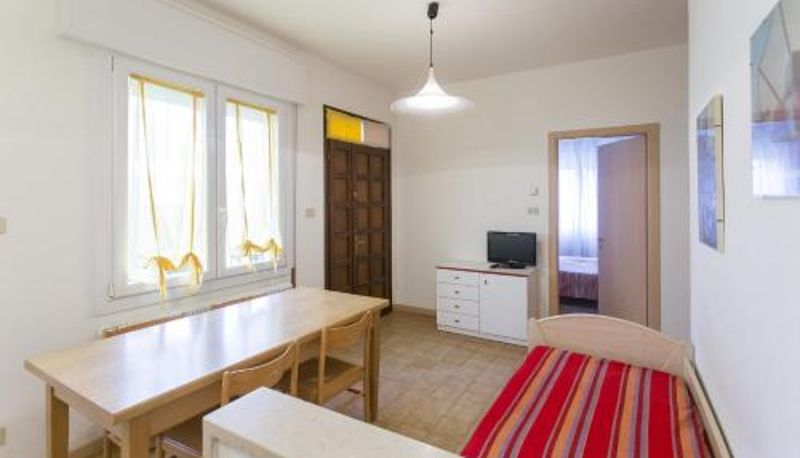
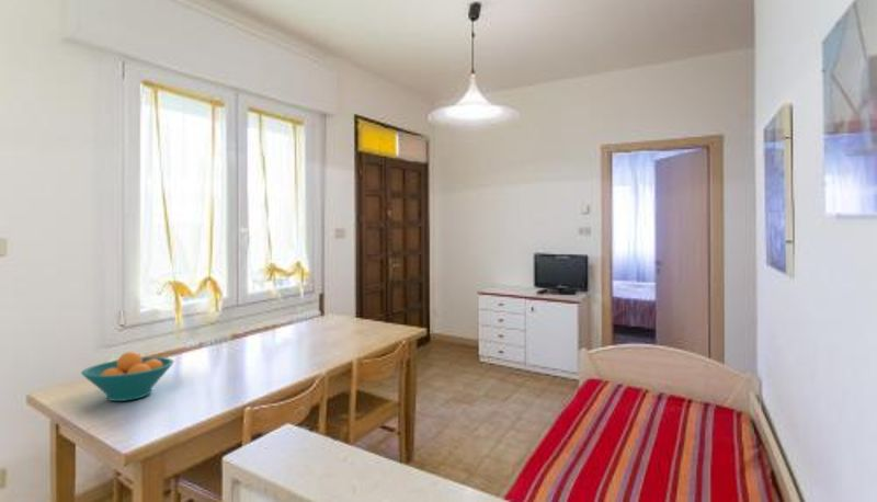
+ fruit bowl [80,351,175,402]
